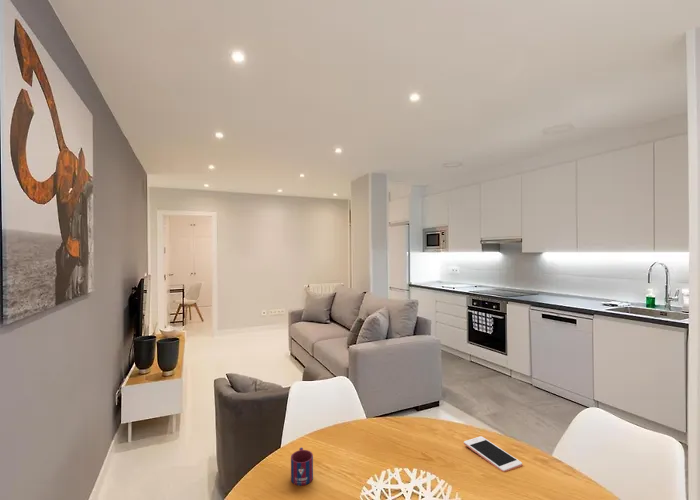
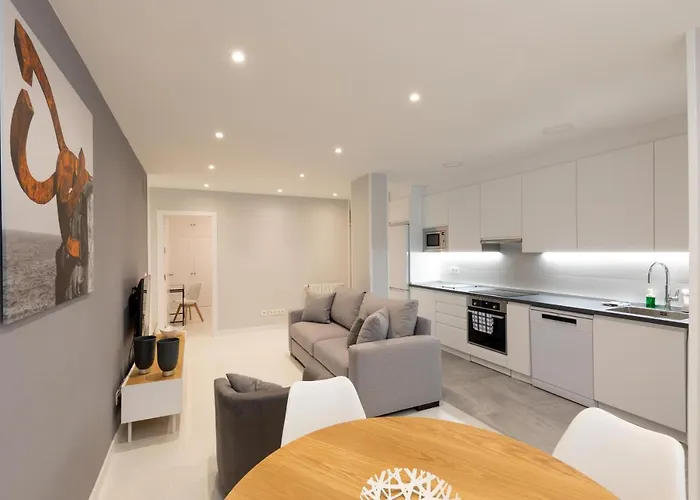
- mug [290,447,314,487]
- cell phone [463,435,523,473]
